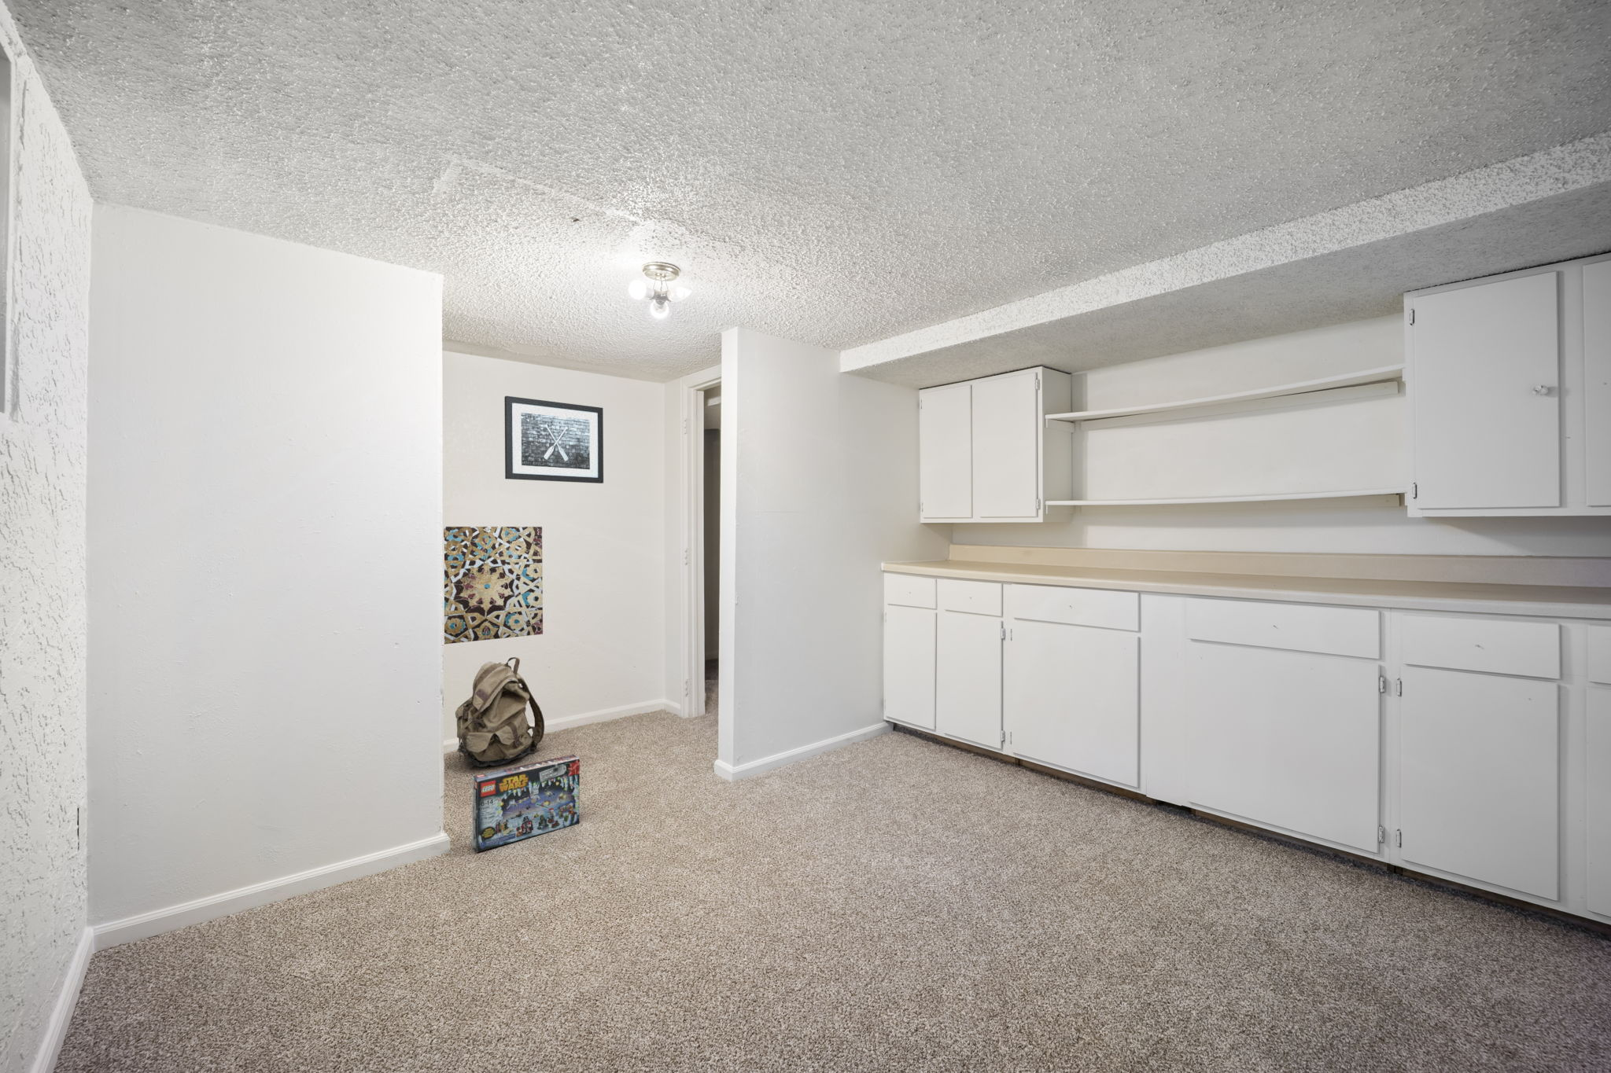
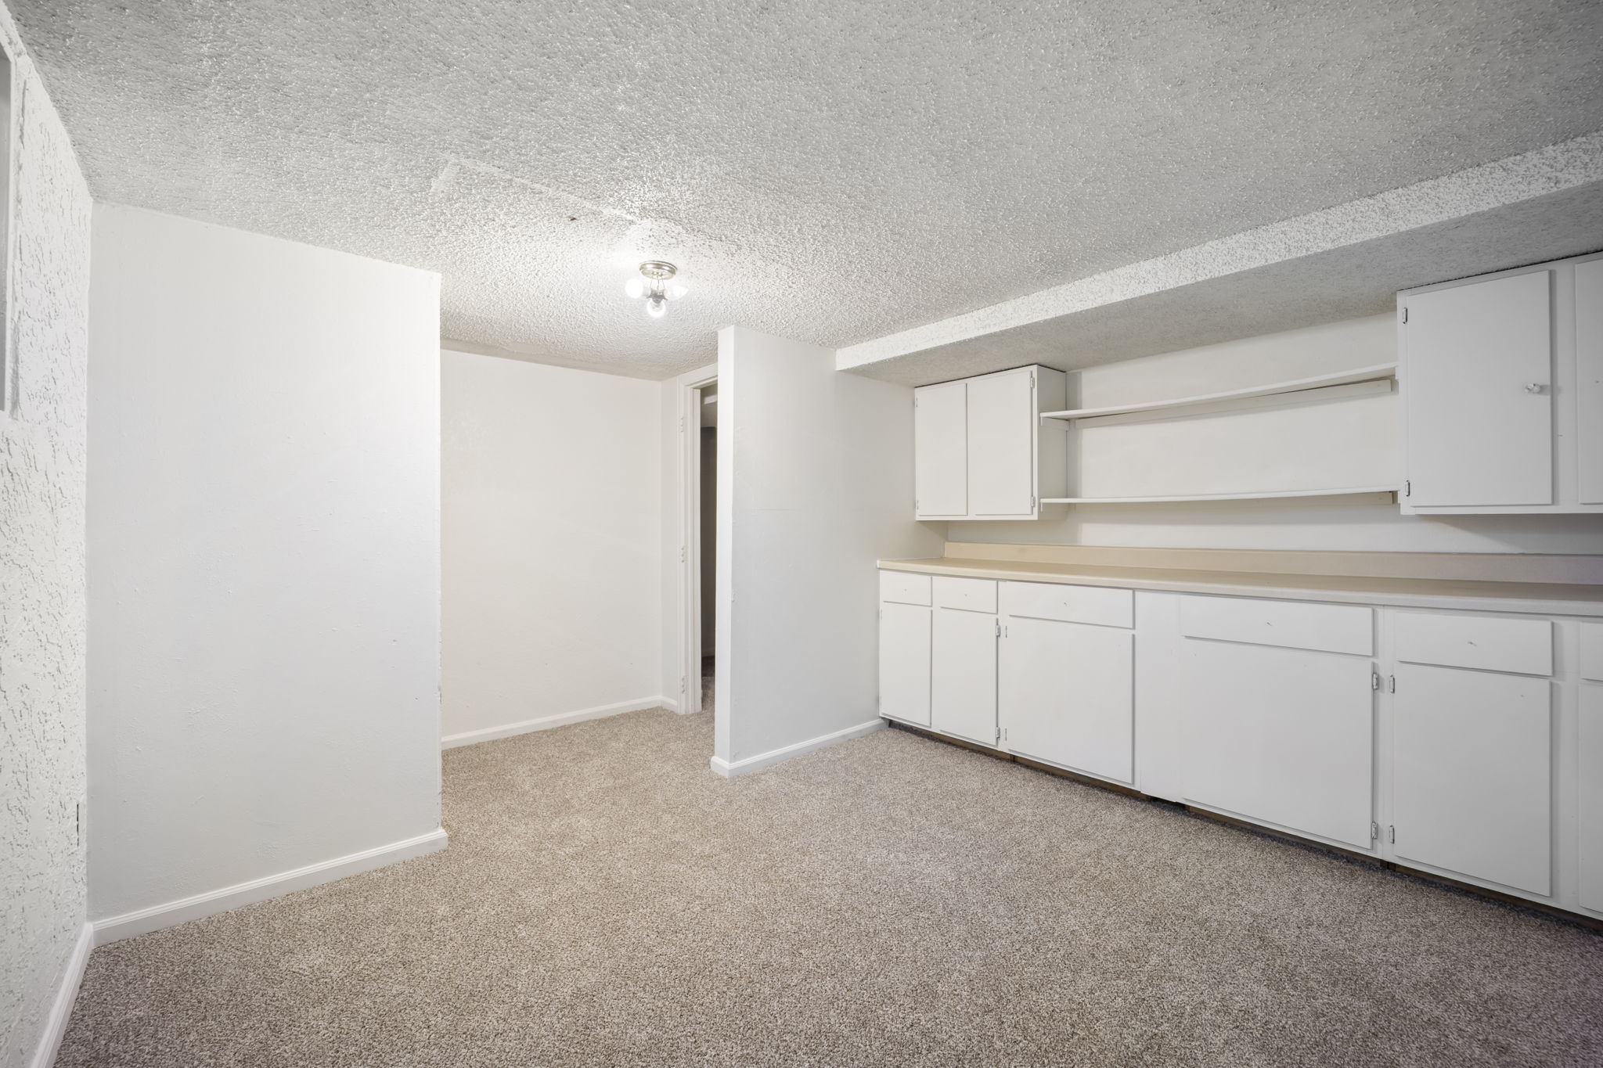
- wall art [503,395,604,484]
- box [471,753,581,853]
- wall art [443,526,544,644]
- backpack [455,656,545,769]
